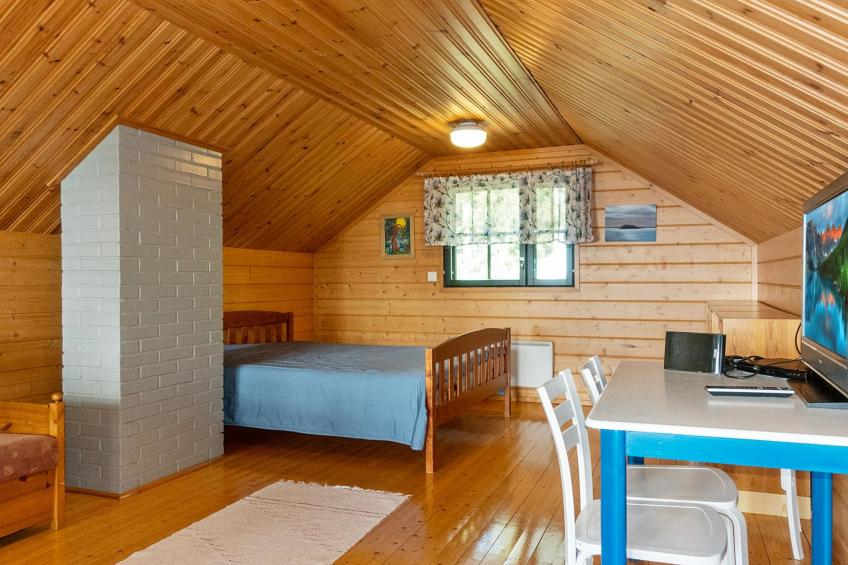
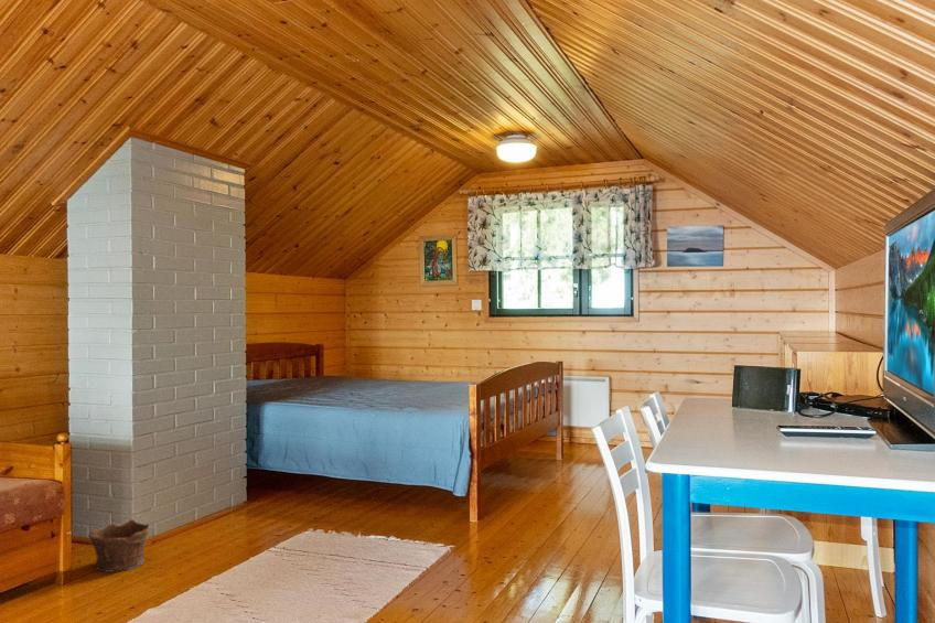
+ clay pot [87,518,150,573]
